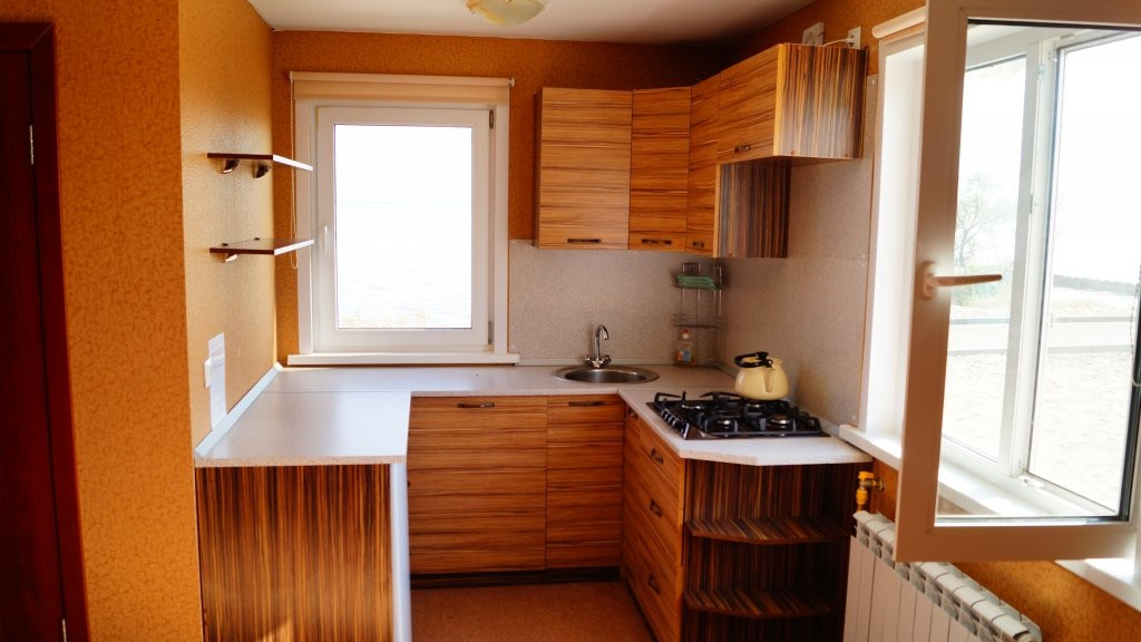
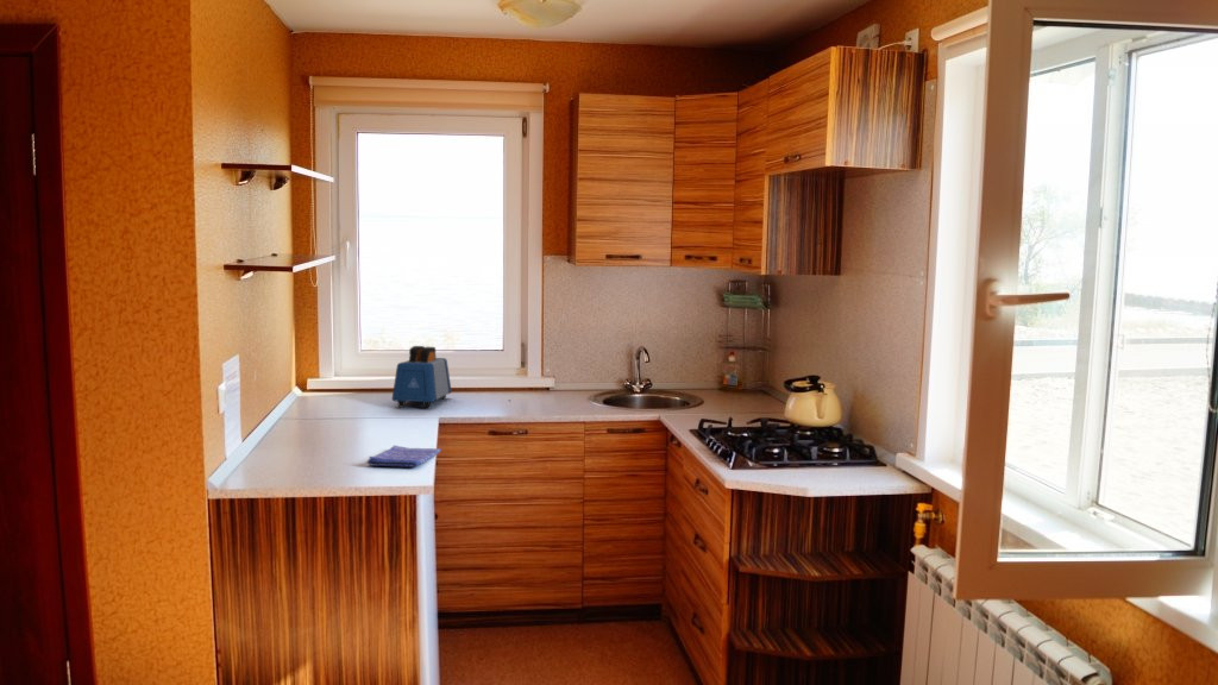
+ toaster [391,345,453,409]
+ dish towel [366,445,442,469]
